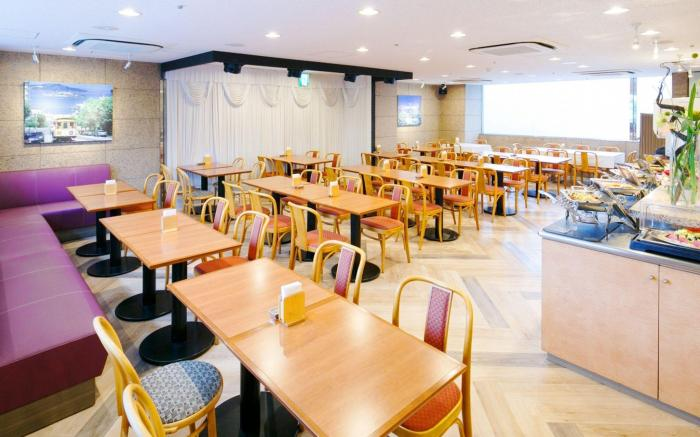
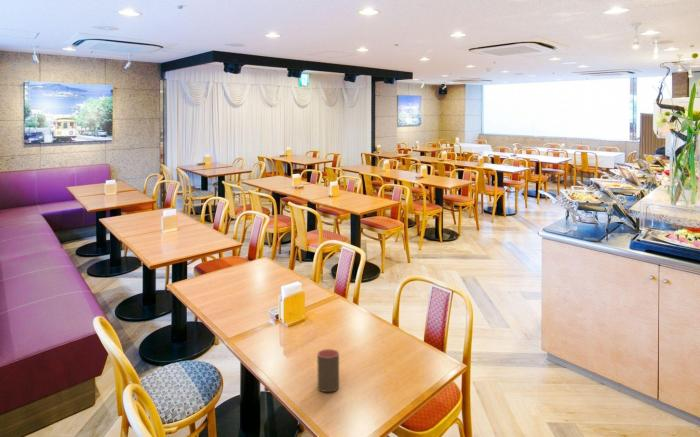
+ cup [316,348,340,393]
